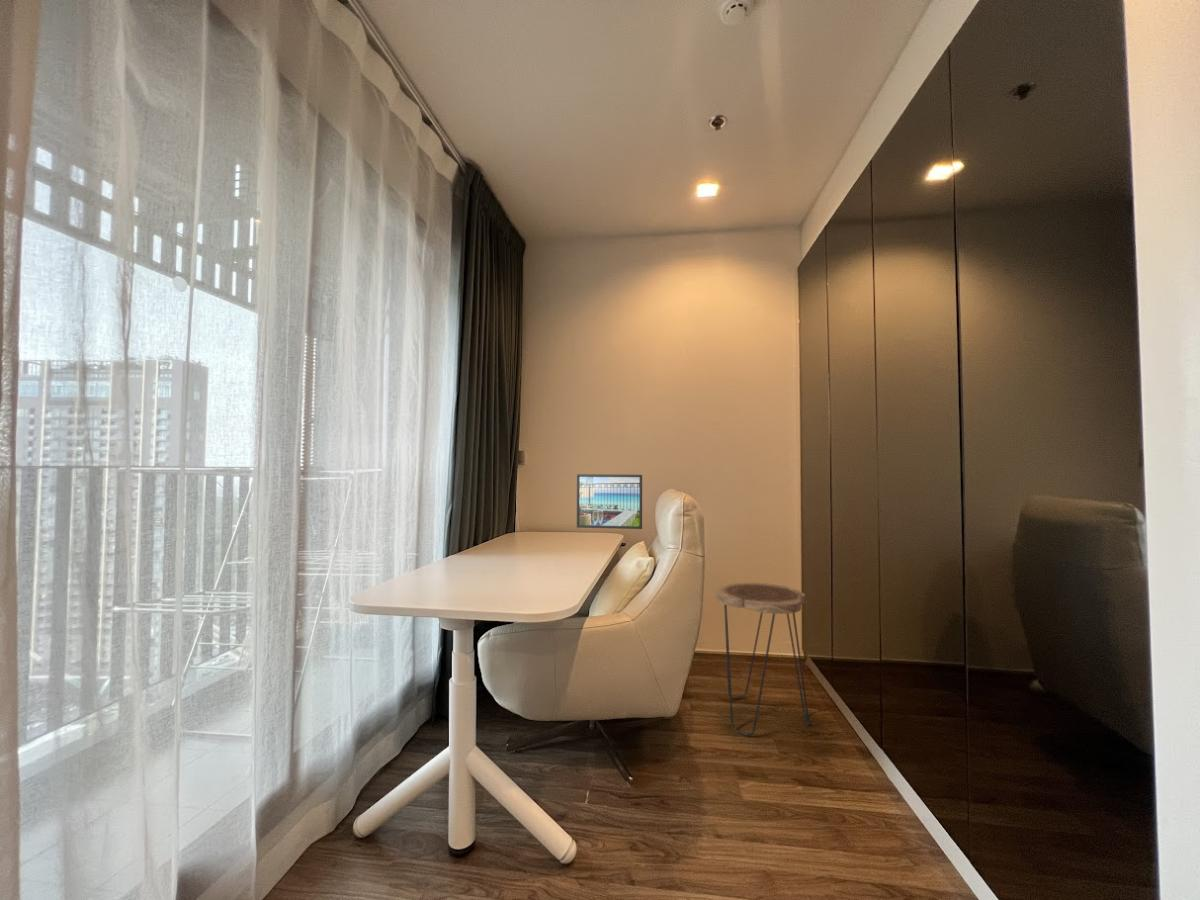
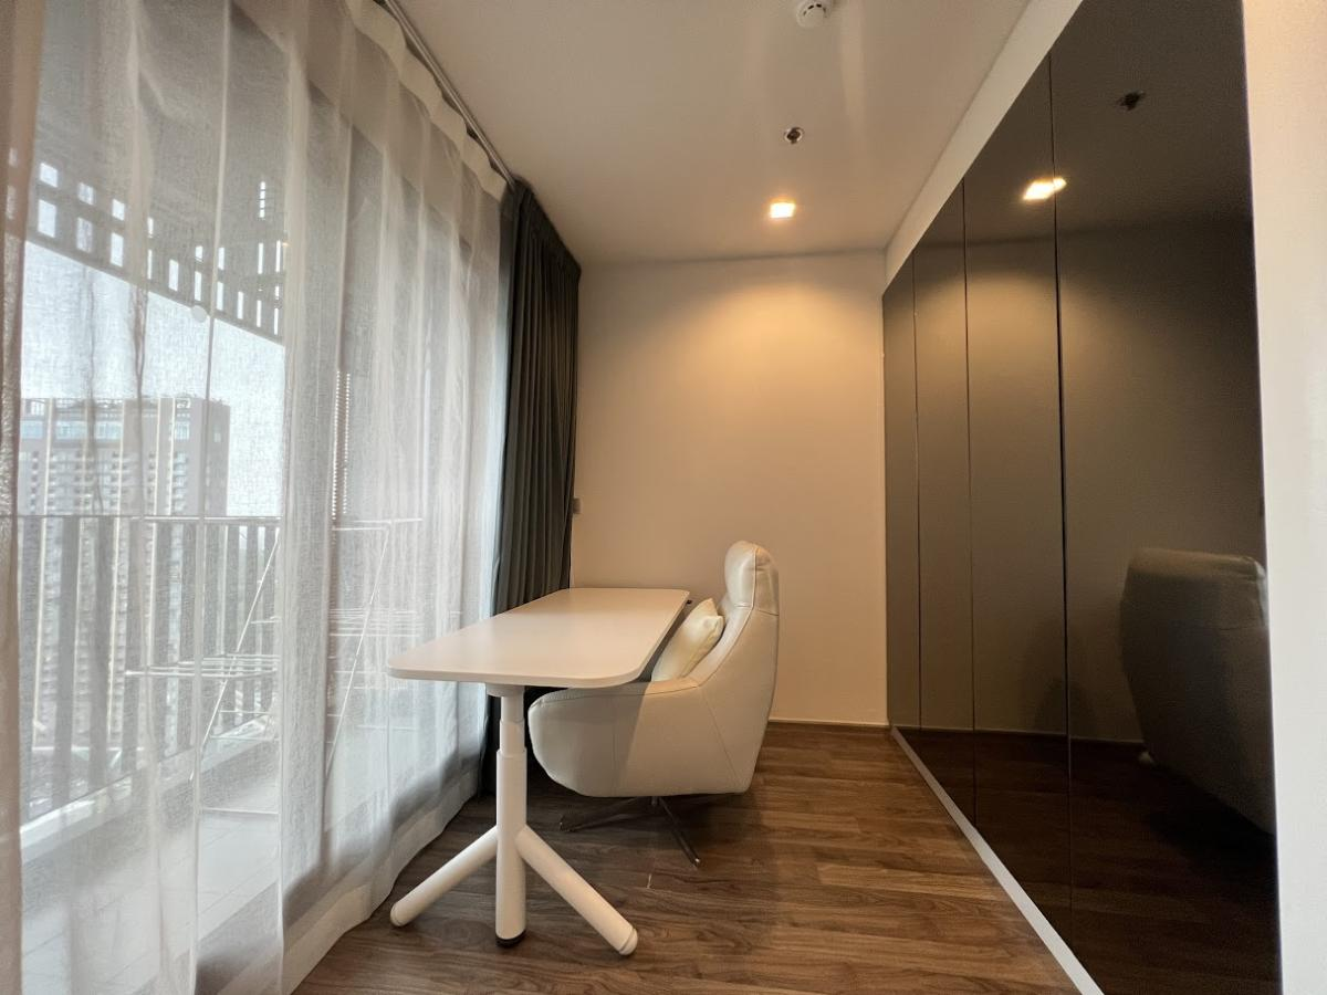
- side table [715,582,811,737]
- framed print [576,473,643,530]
